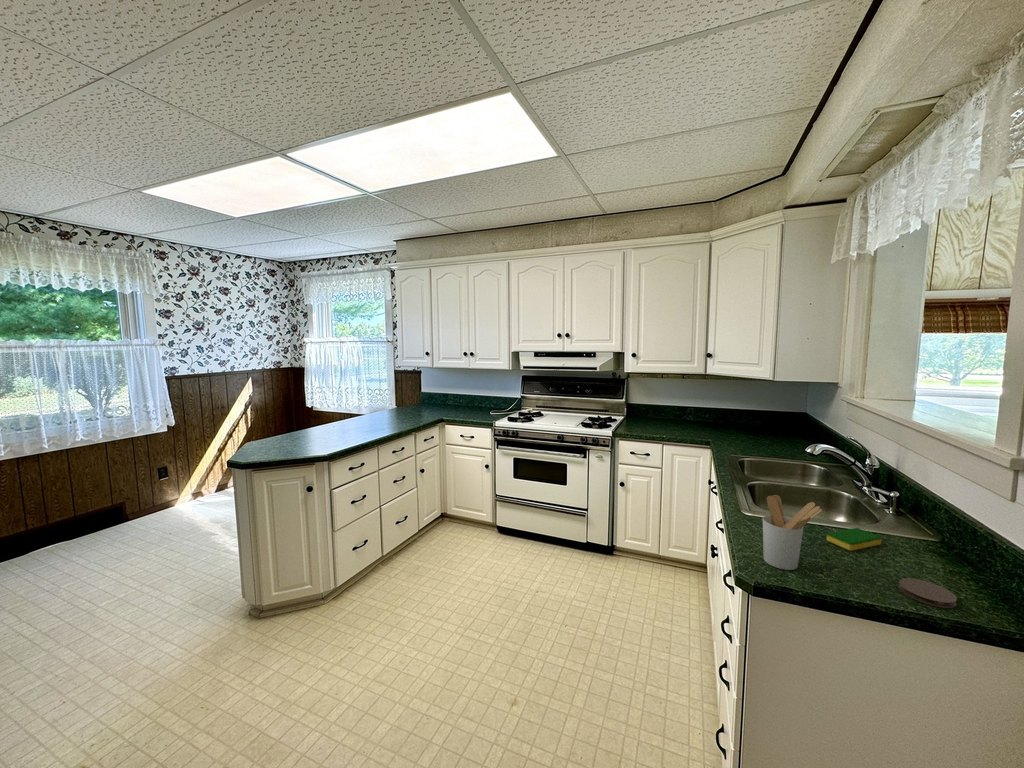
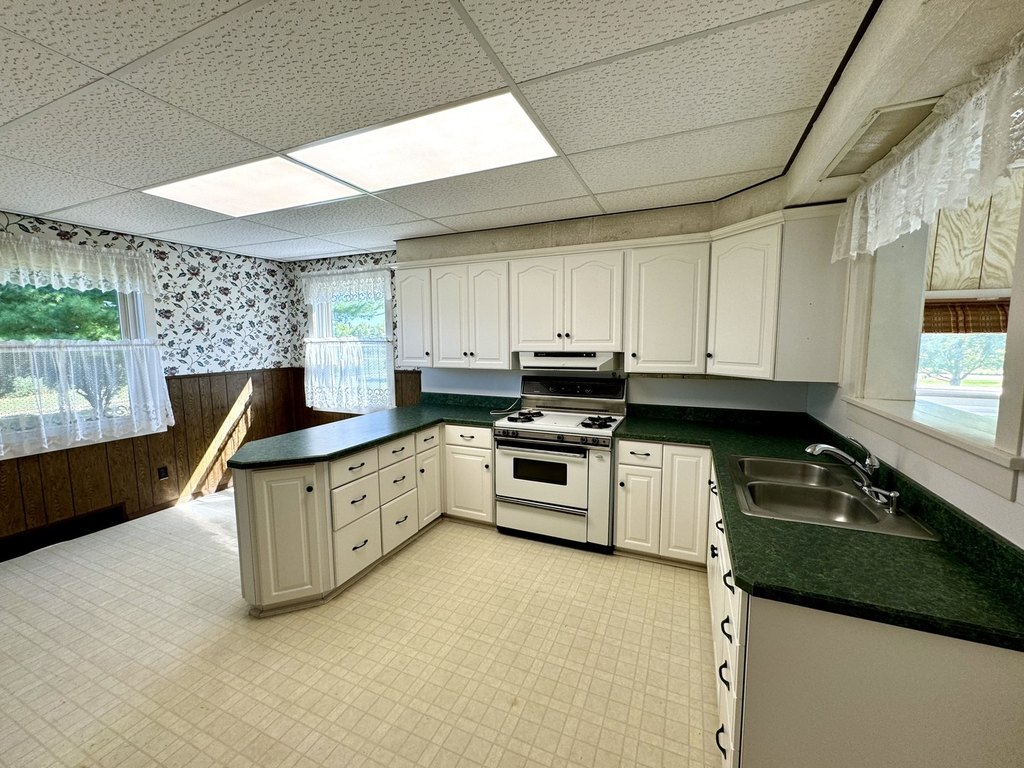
- utensil holder [762,494,823,571]
- dish sponge [826,527,883,552]
- coaster [898,577,958,609]
